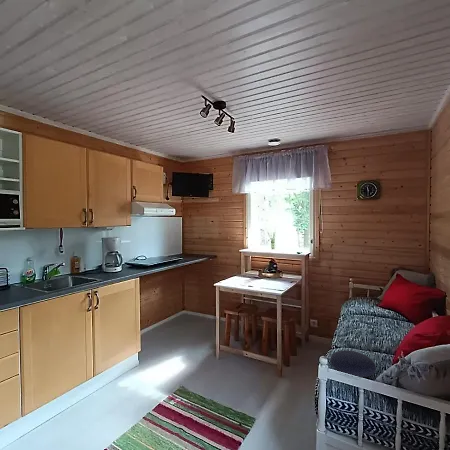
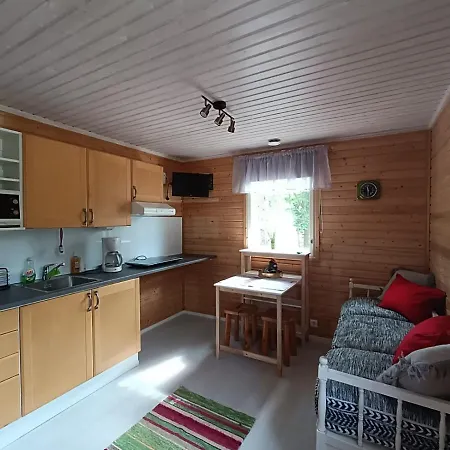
- cushion [329,349,377,378]
